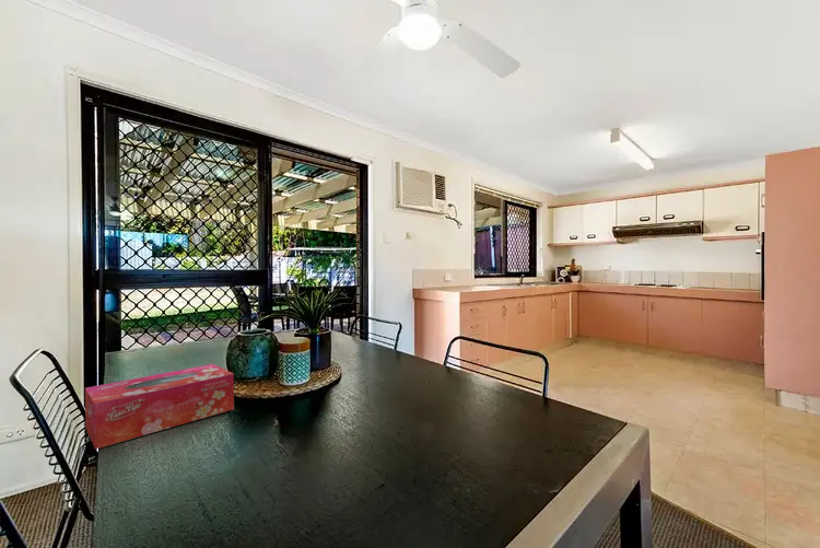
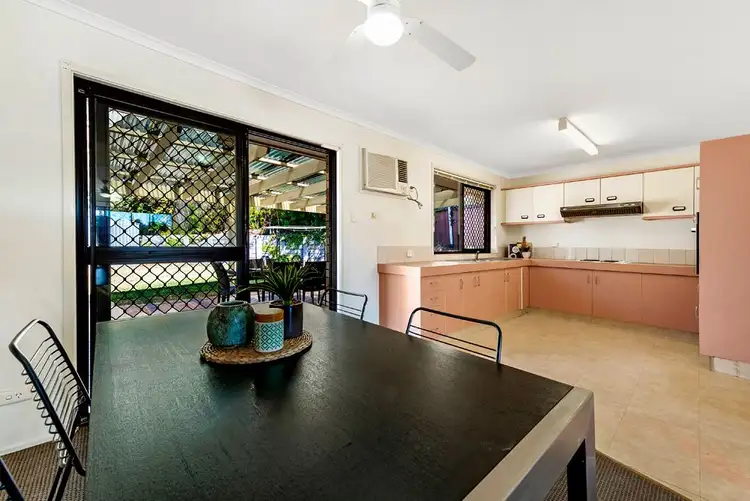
- tissue box [84,363,235,451]
